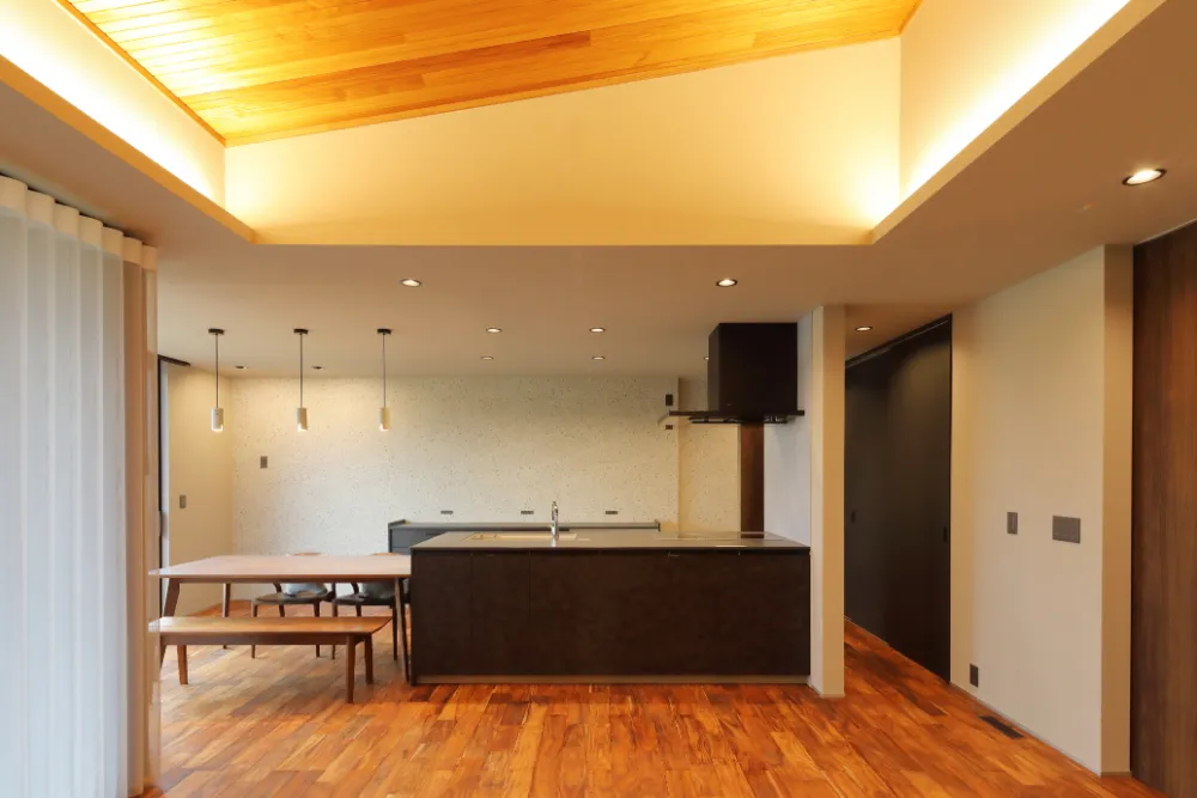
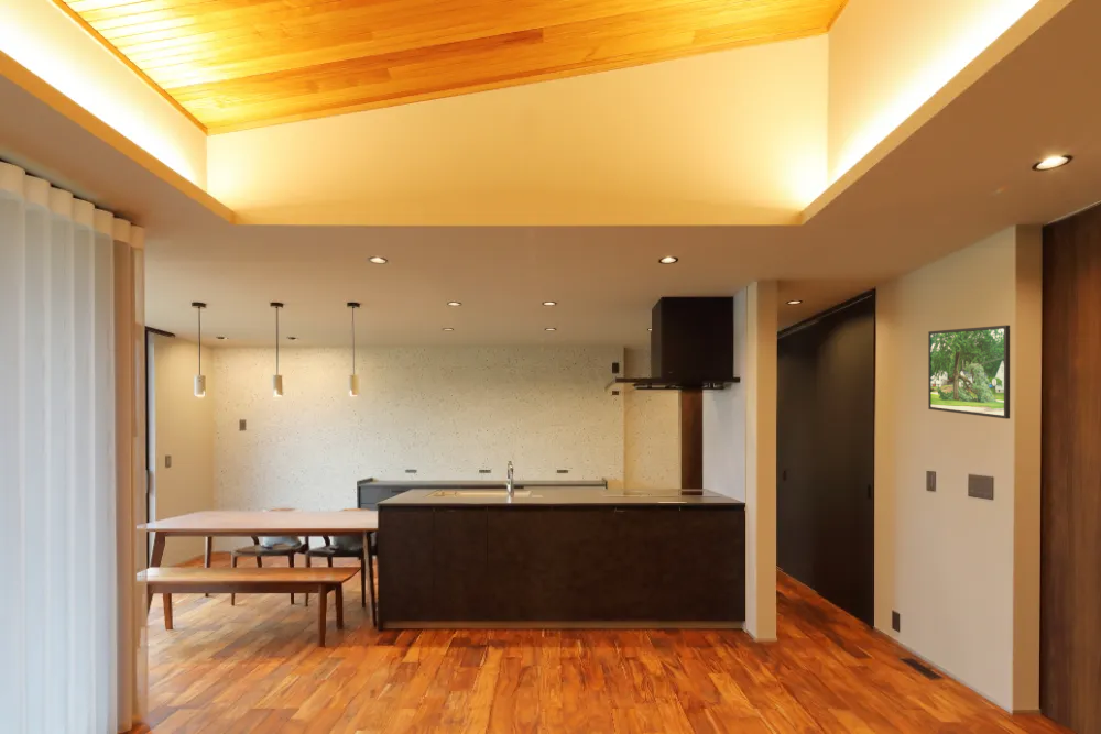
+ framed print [927,325,1011,420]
